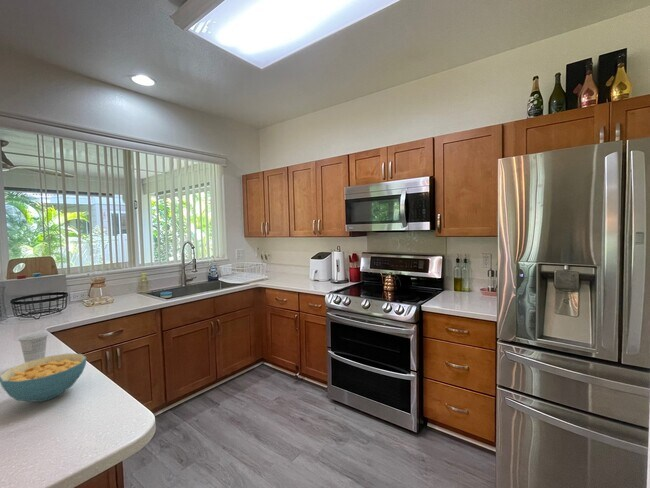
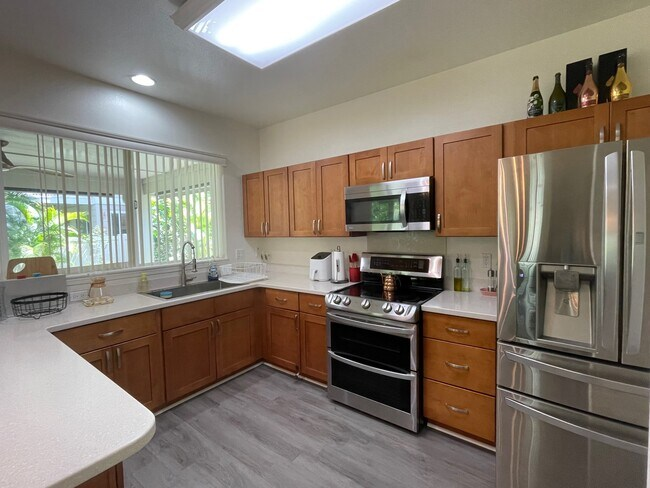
- cup [18,332,49,363]
- cereal bowl [0,353,87,403]
